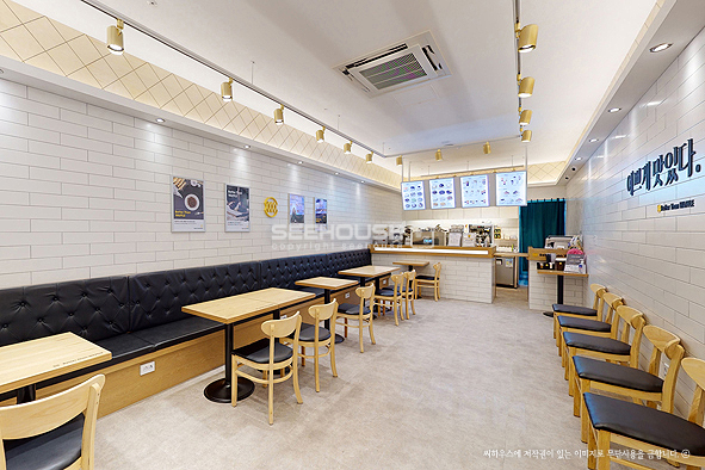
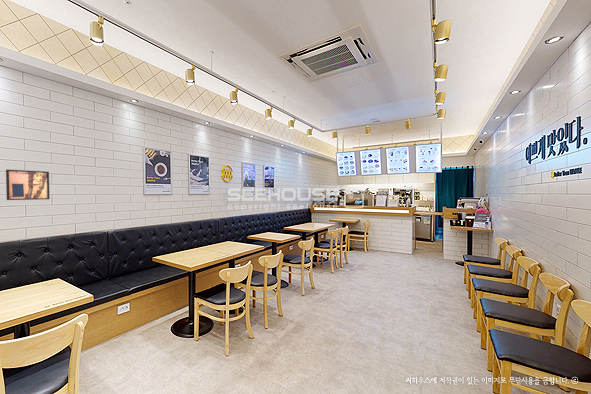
+ wall art [5,169,50,201]
